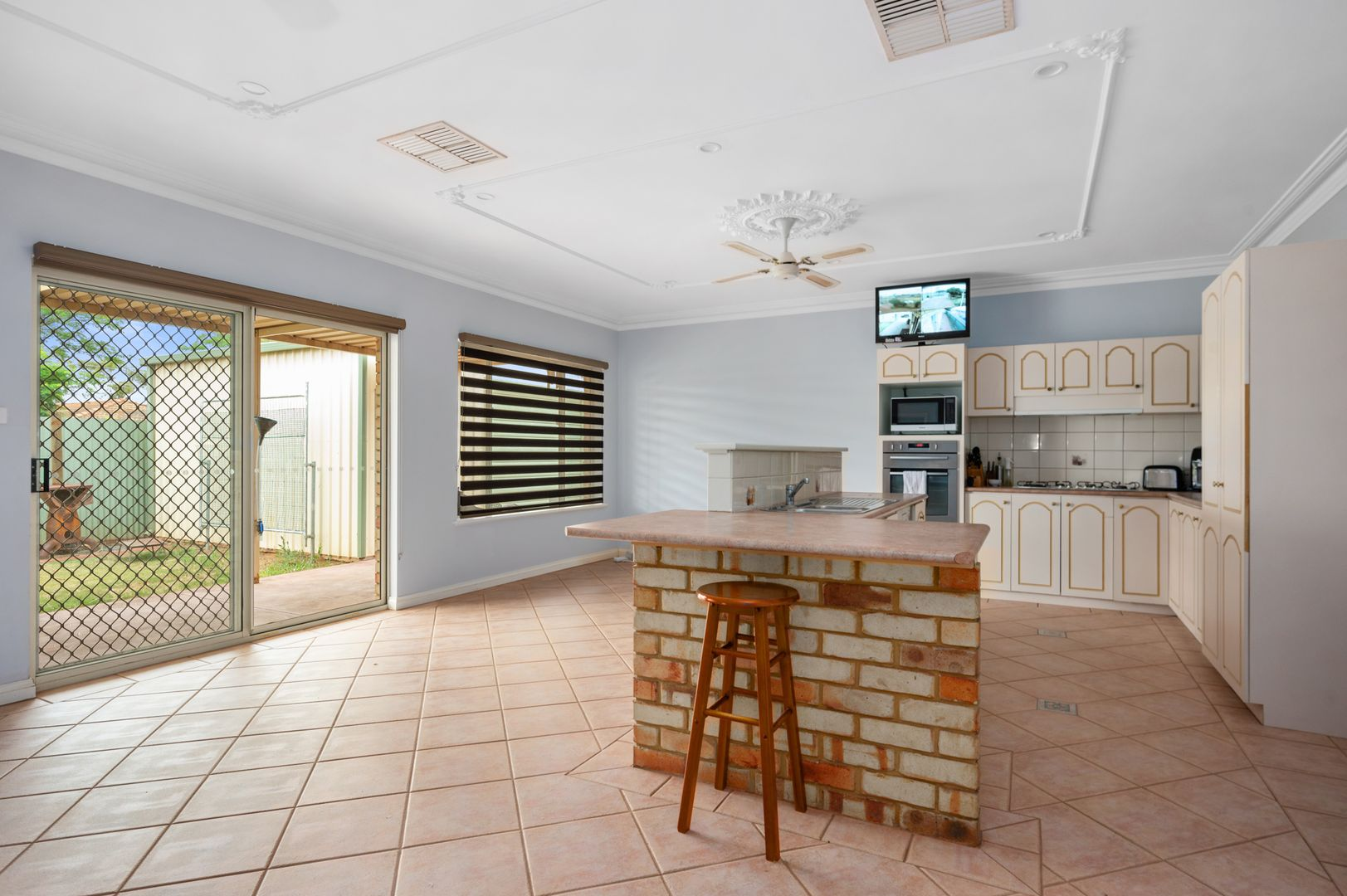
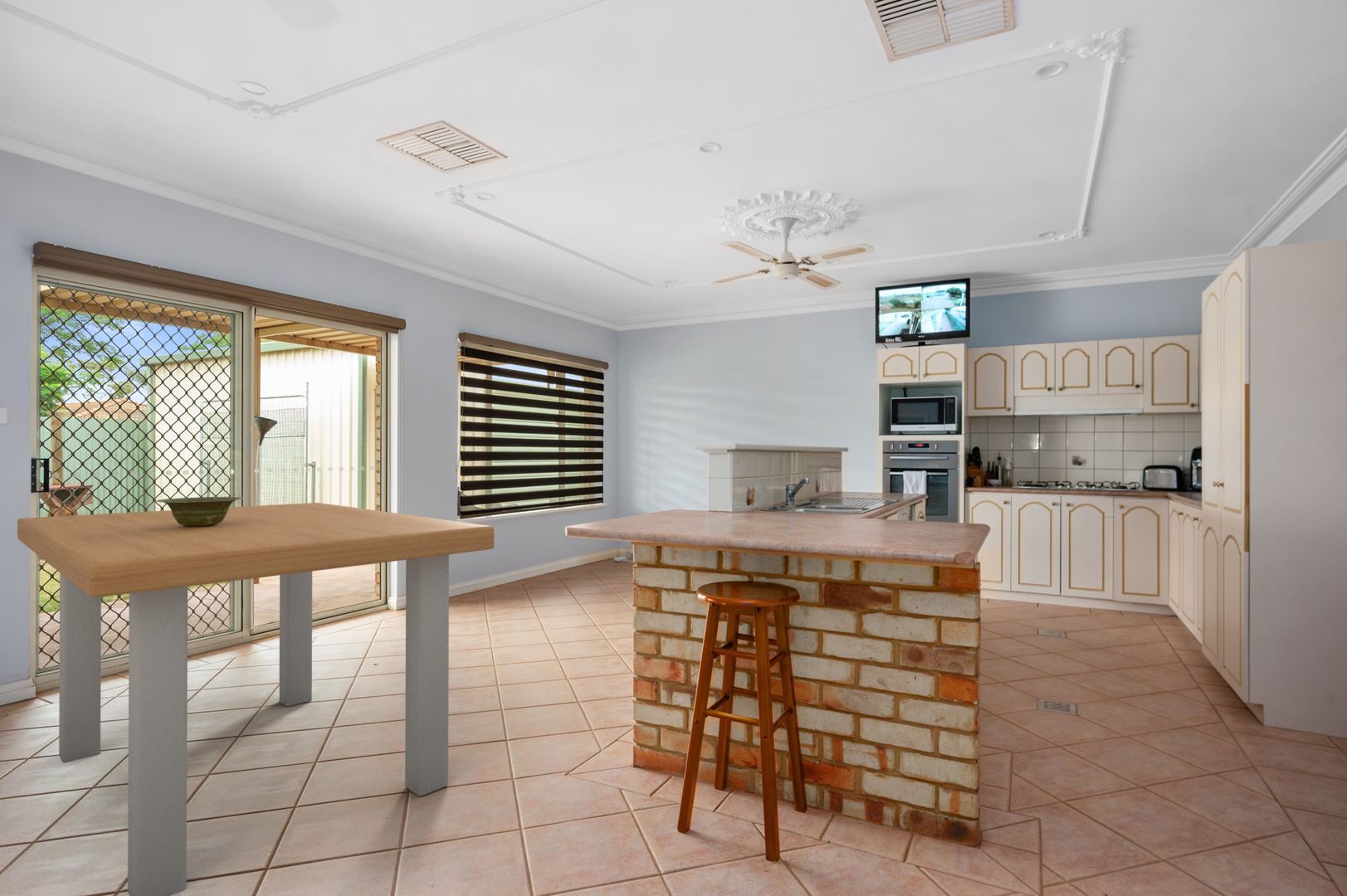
+ dining table [17,502,495,896]
+ dish [154,496,245,527]
